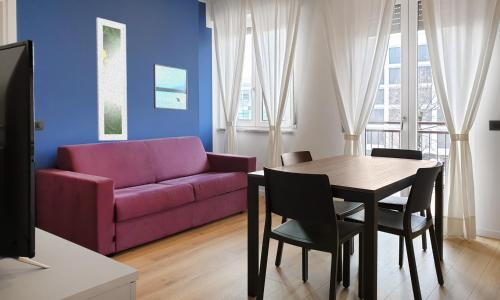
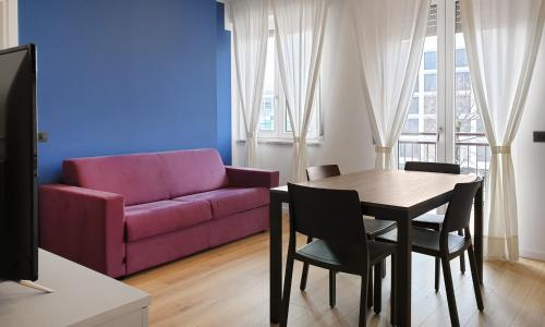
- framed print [95,17,128,141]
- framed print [153,63,188,112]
